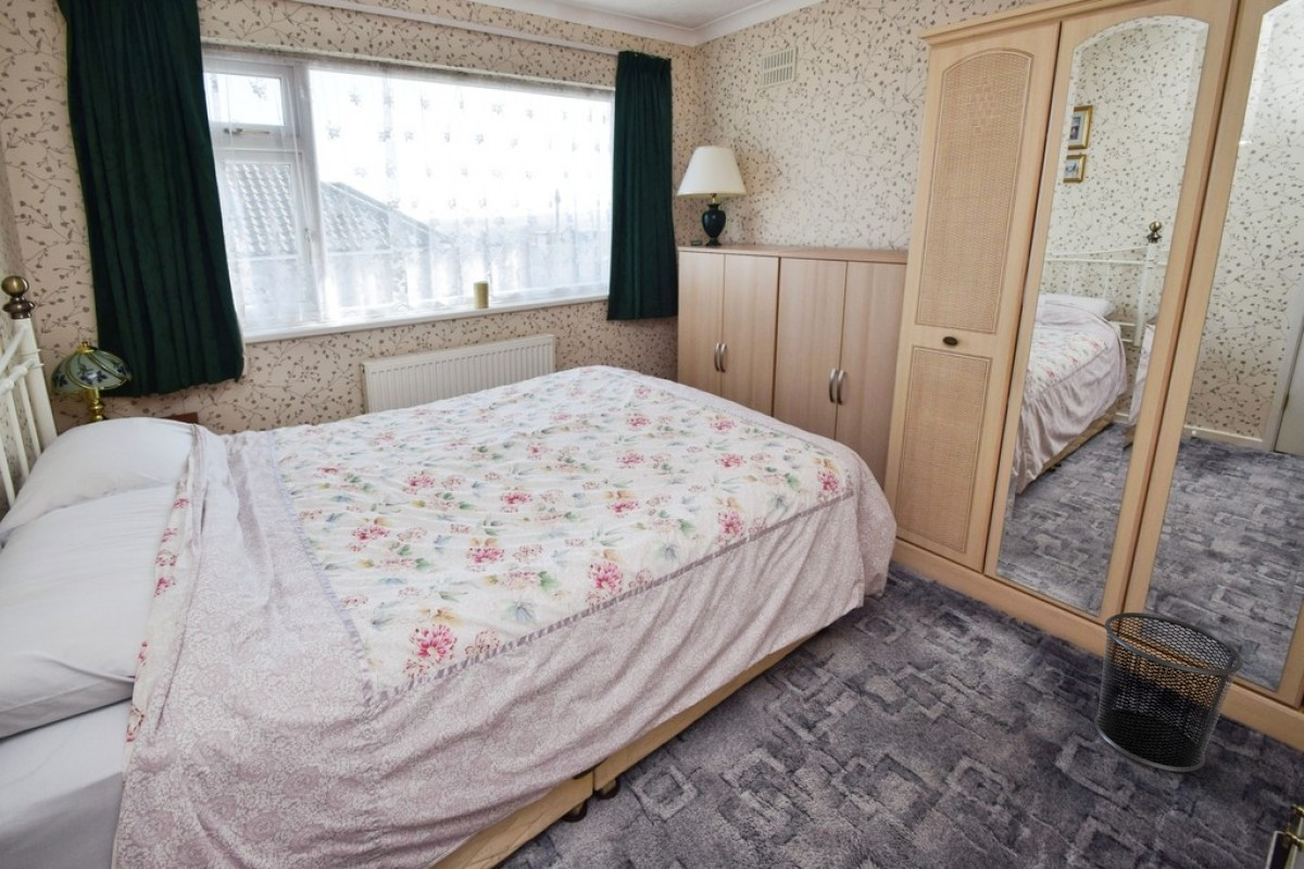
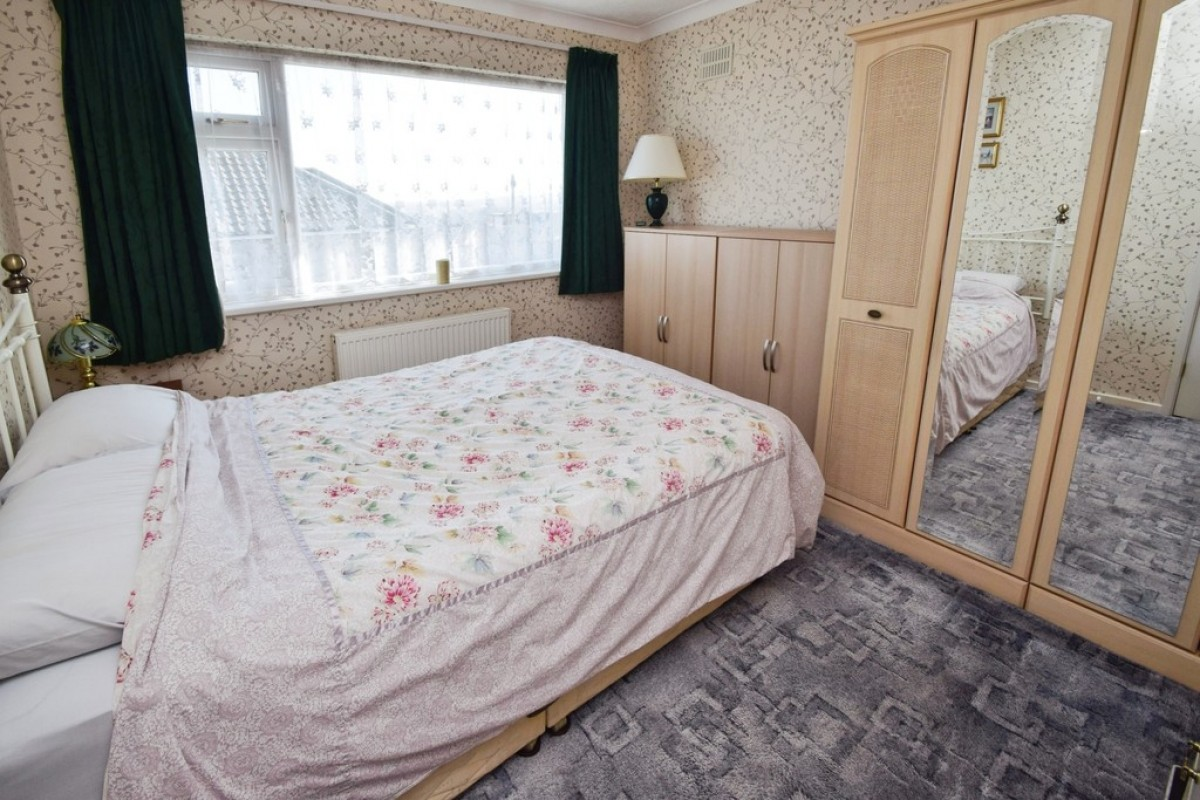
- waste bin [1093,612,1244,772]
